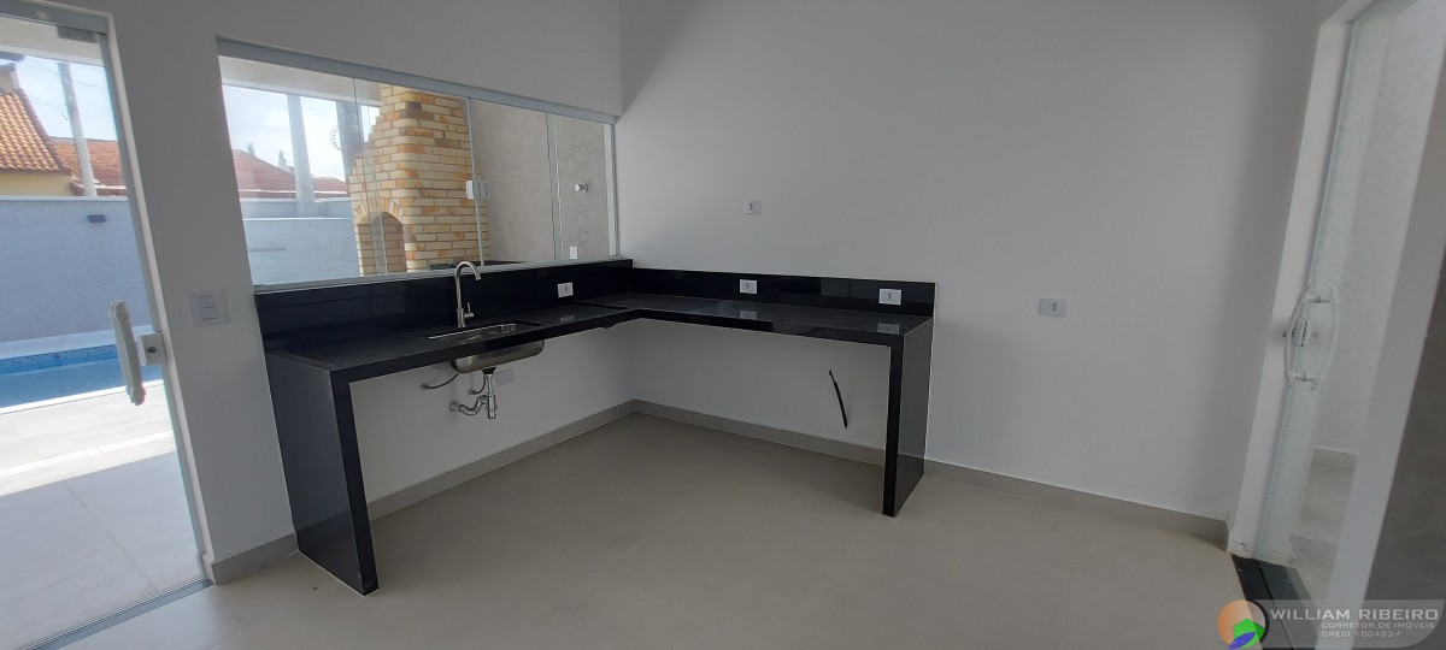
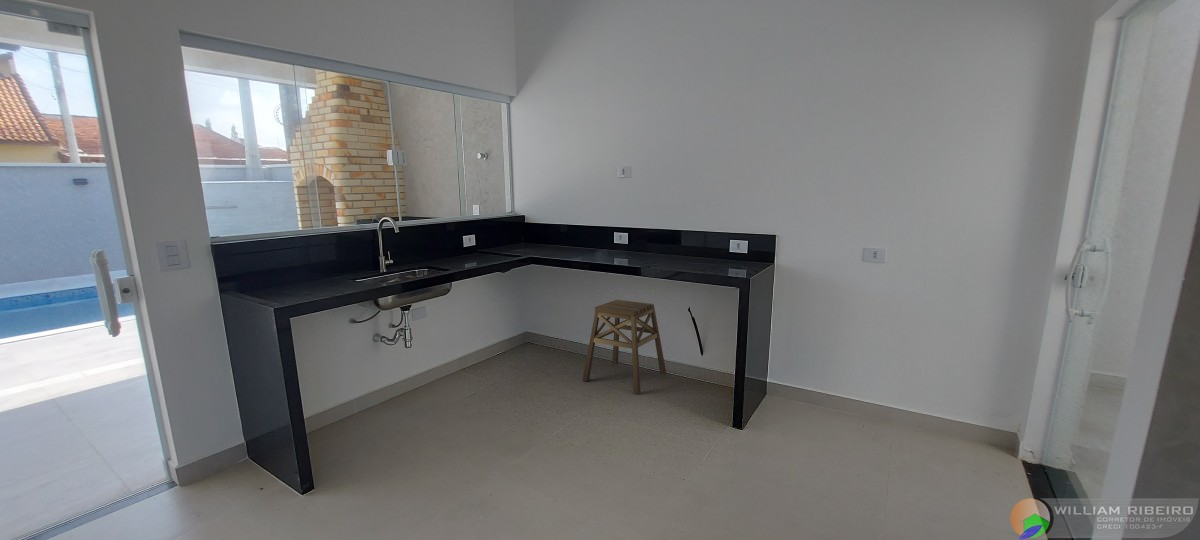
+ stool [582,299,667,394]
